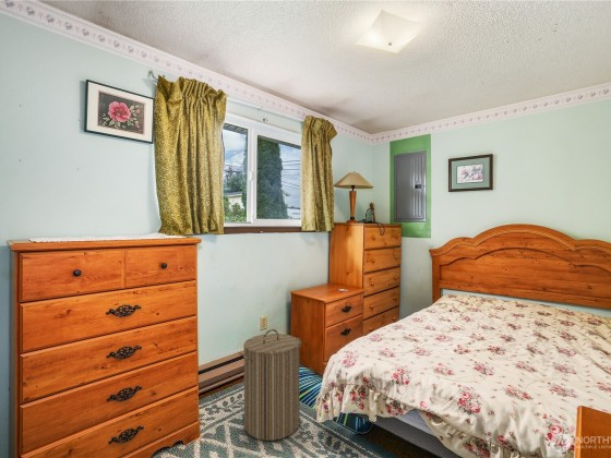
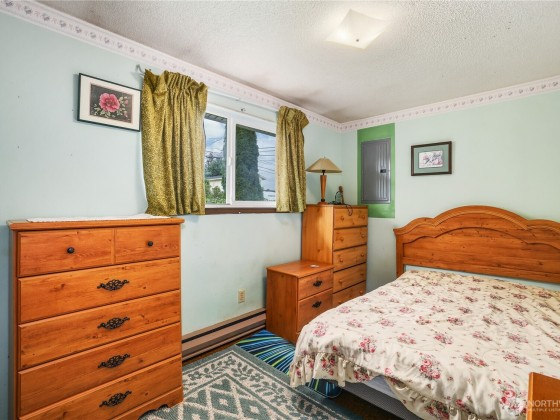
- laundry hamper [238,328,302,442]
